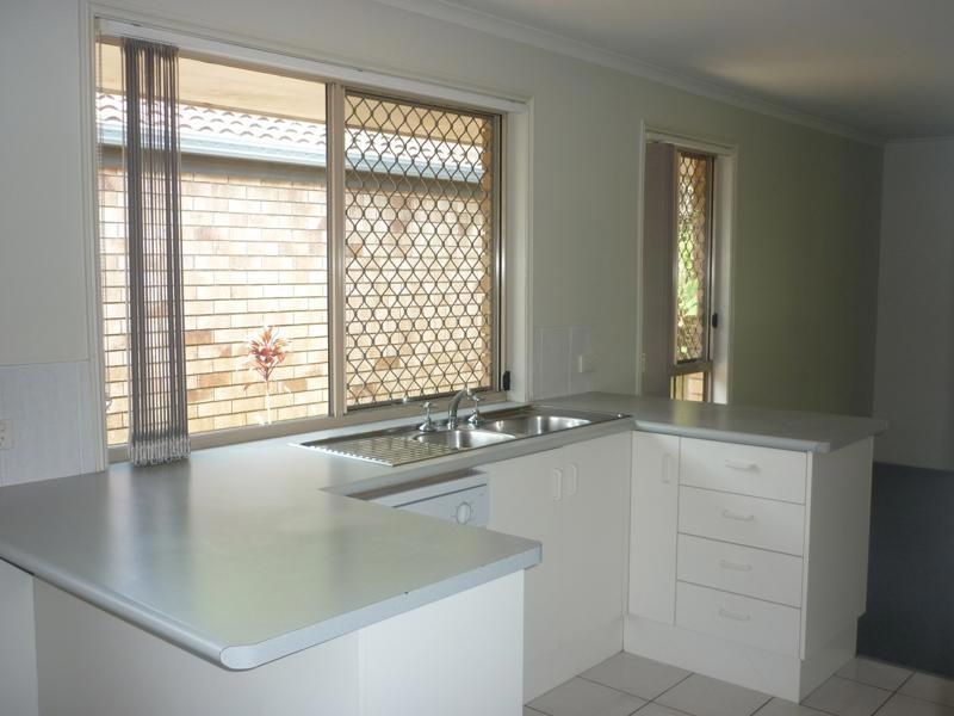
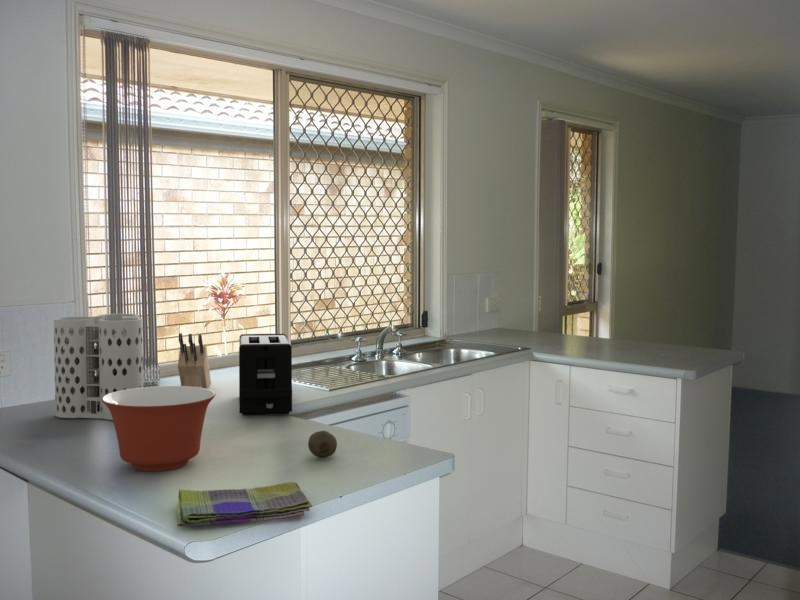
+ toaster [238,333,293,416]
+ knife block [177,332,212,389]
+ utensil holder [53,313,144,421]
+ fruit [307,430,338,459]
+ mixing bowl [101,385,217,472]
+ dish towel [176,481,313,527]
